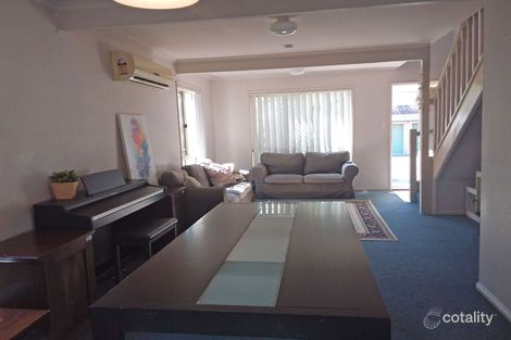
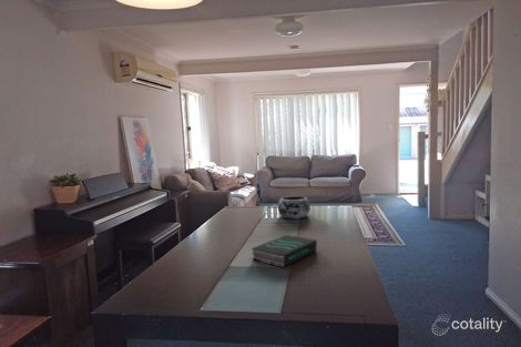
+ book [251,234,318,268]
+ decorative bowl [277,195,311,221]
